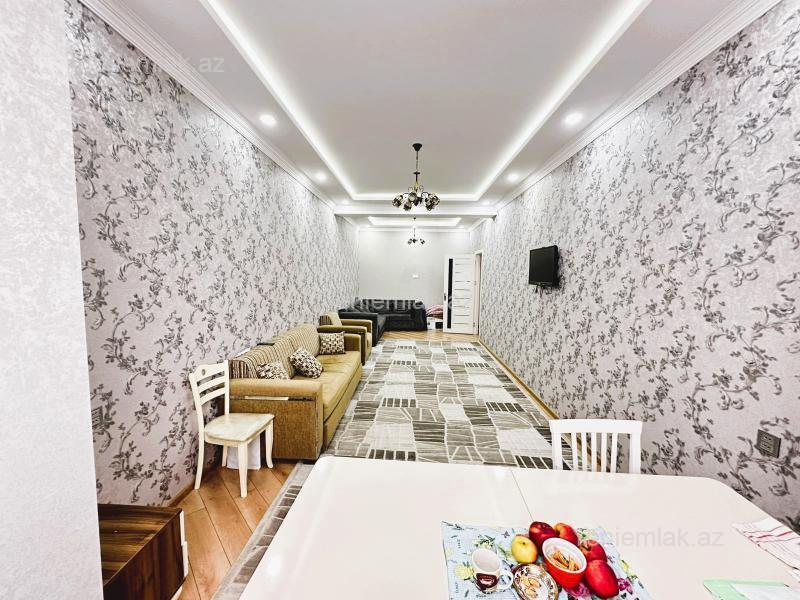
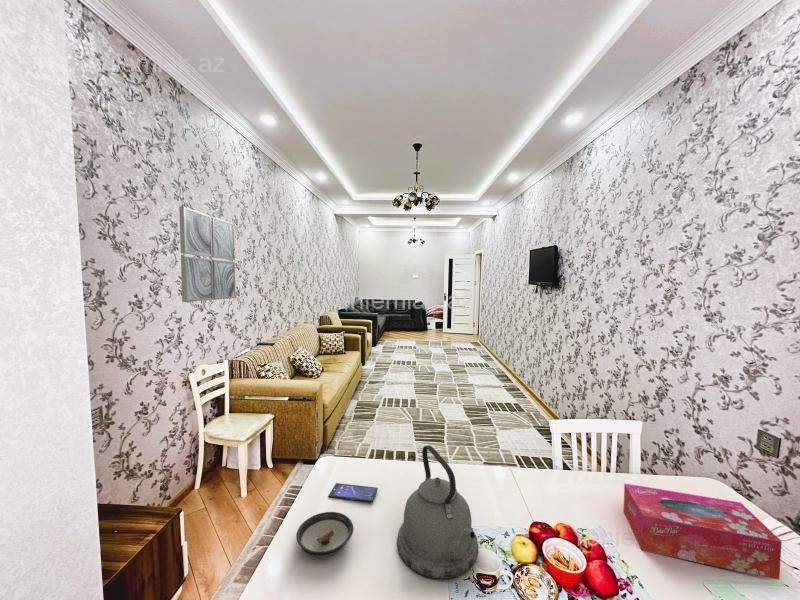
+ tissue box [622,482,783,581]
+ saucer [295,511,354,558]
+ smartphone [327,482,379,503]
+ wall art [178,205,237,303]
+ kettle [396,444,479,580]
